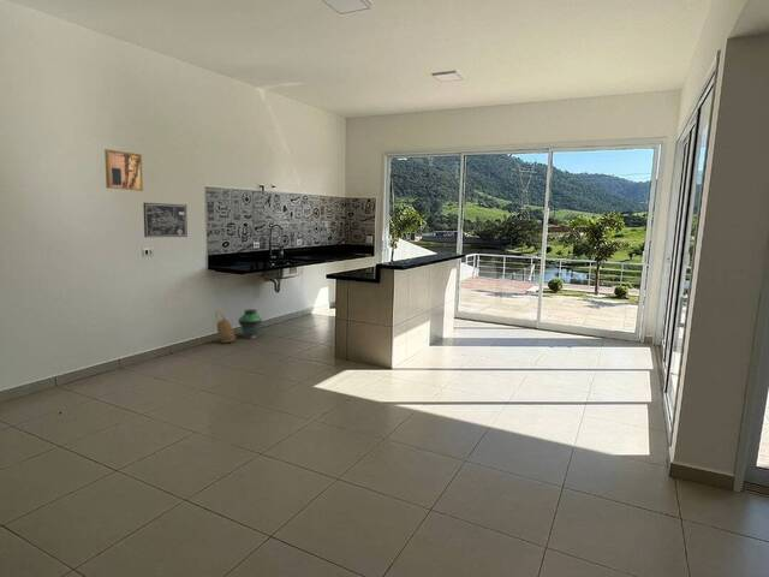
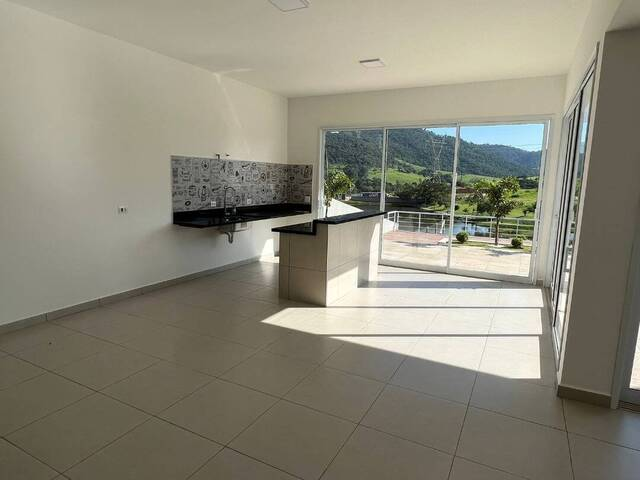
- wall art [103,148,144,192]
- vase [238,308,263,339]
- wall art [142,202,189,238]
- basket [214,310,237,344]
